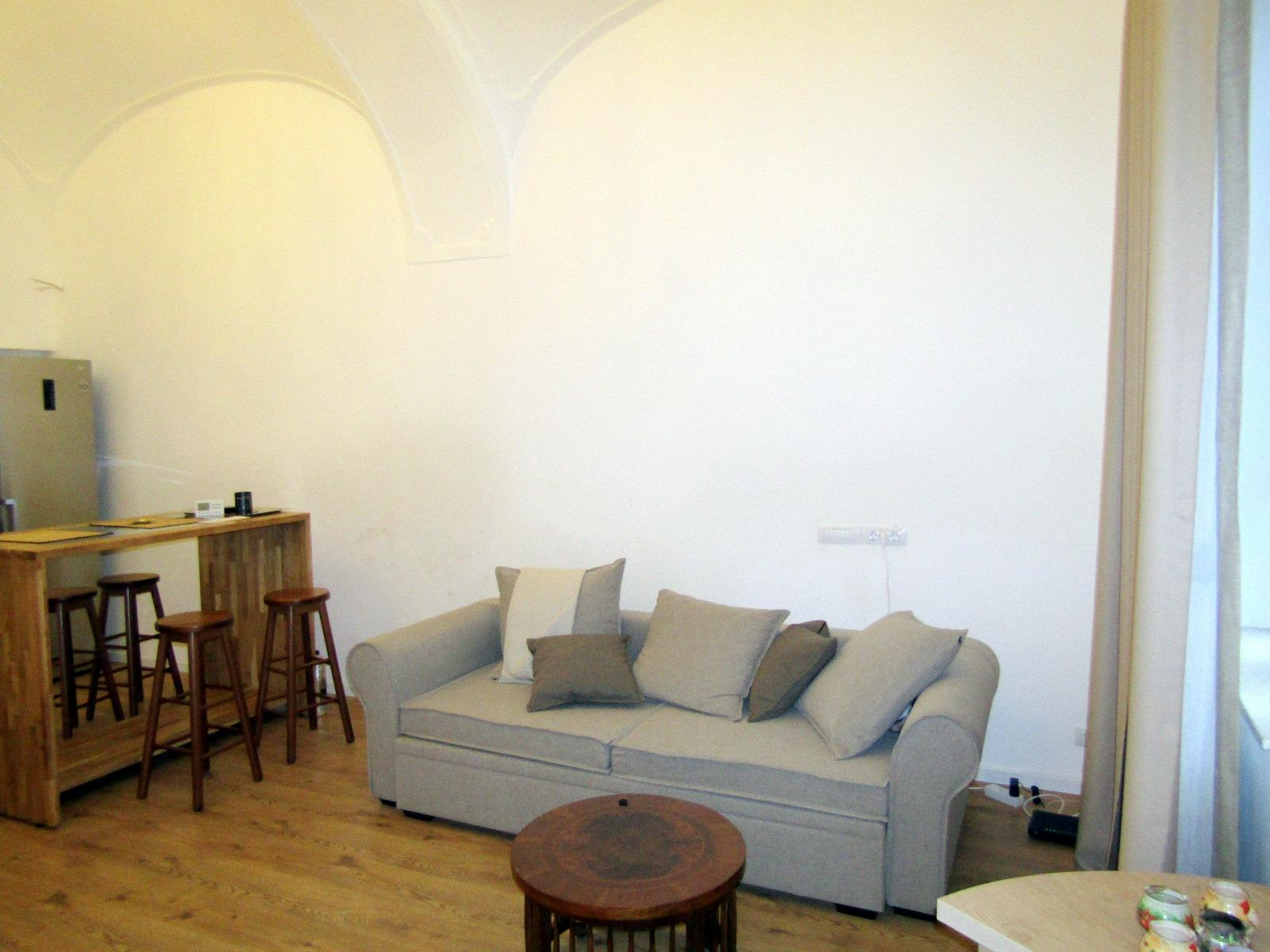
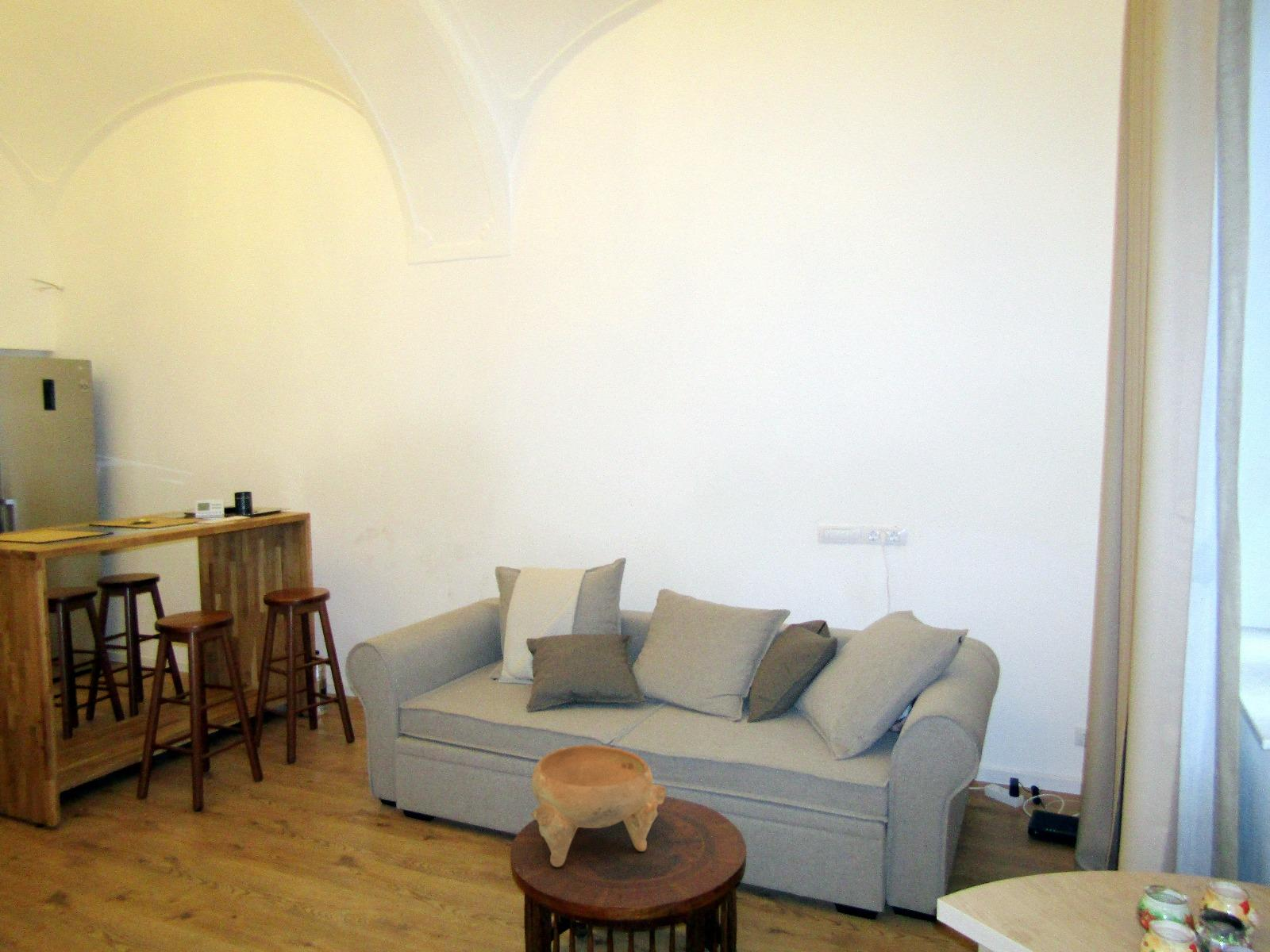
+ decorative bowl [530,744,667,868]
